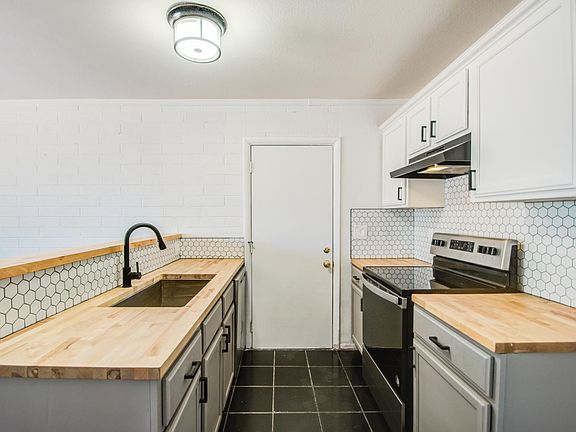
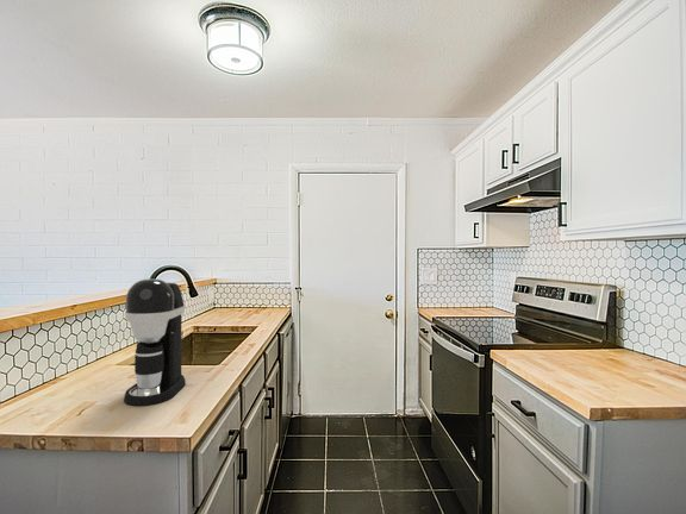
+ coffee maker [123,278,187,407]
